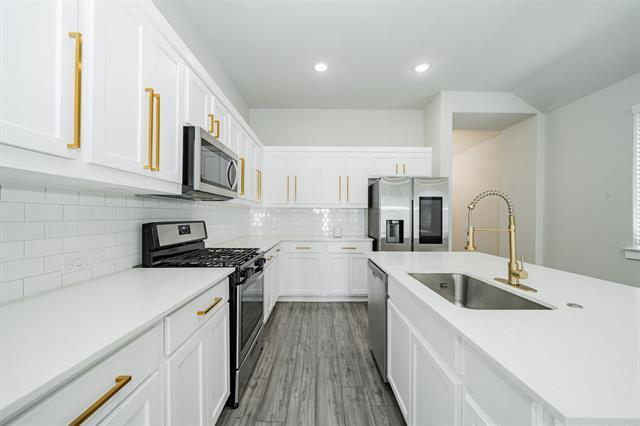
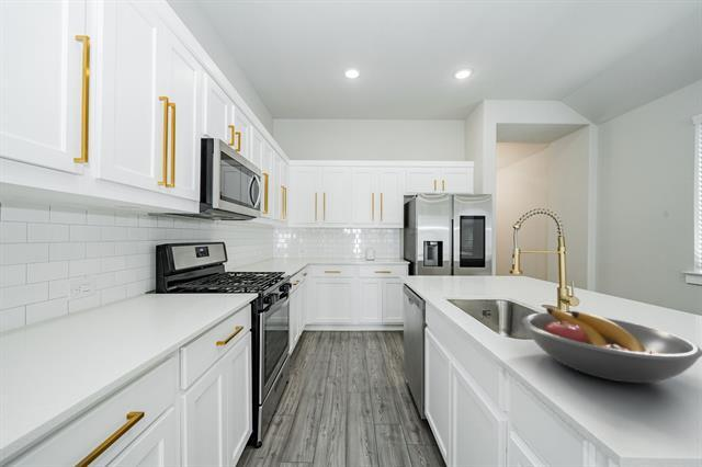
+ fruit bowl [521,307,702,384]
